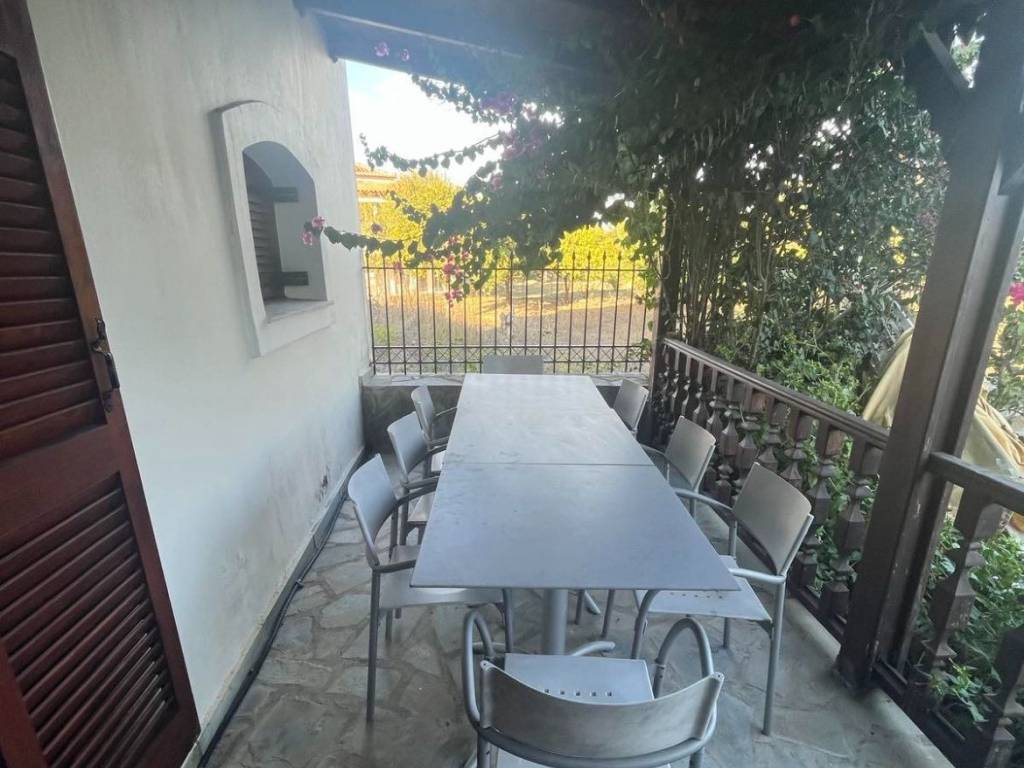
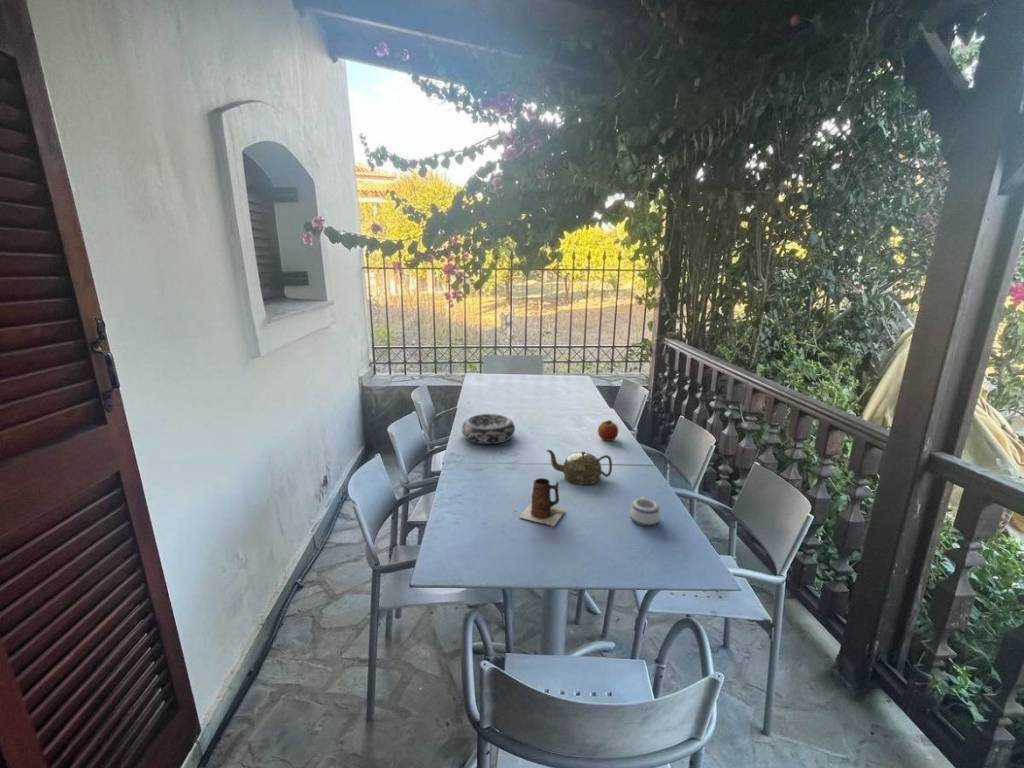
+ mug [518,477,566,527]
+ fruit [597,419,619,442]
+ decorative bowl [461,413,516,445]
+ mug [629,496,661,527]
+ teapot [546,449,613,486]
